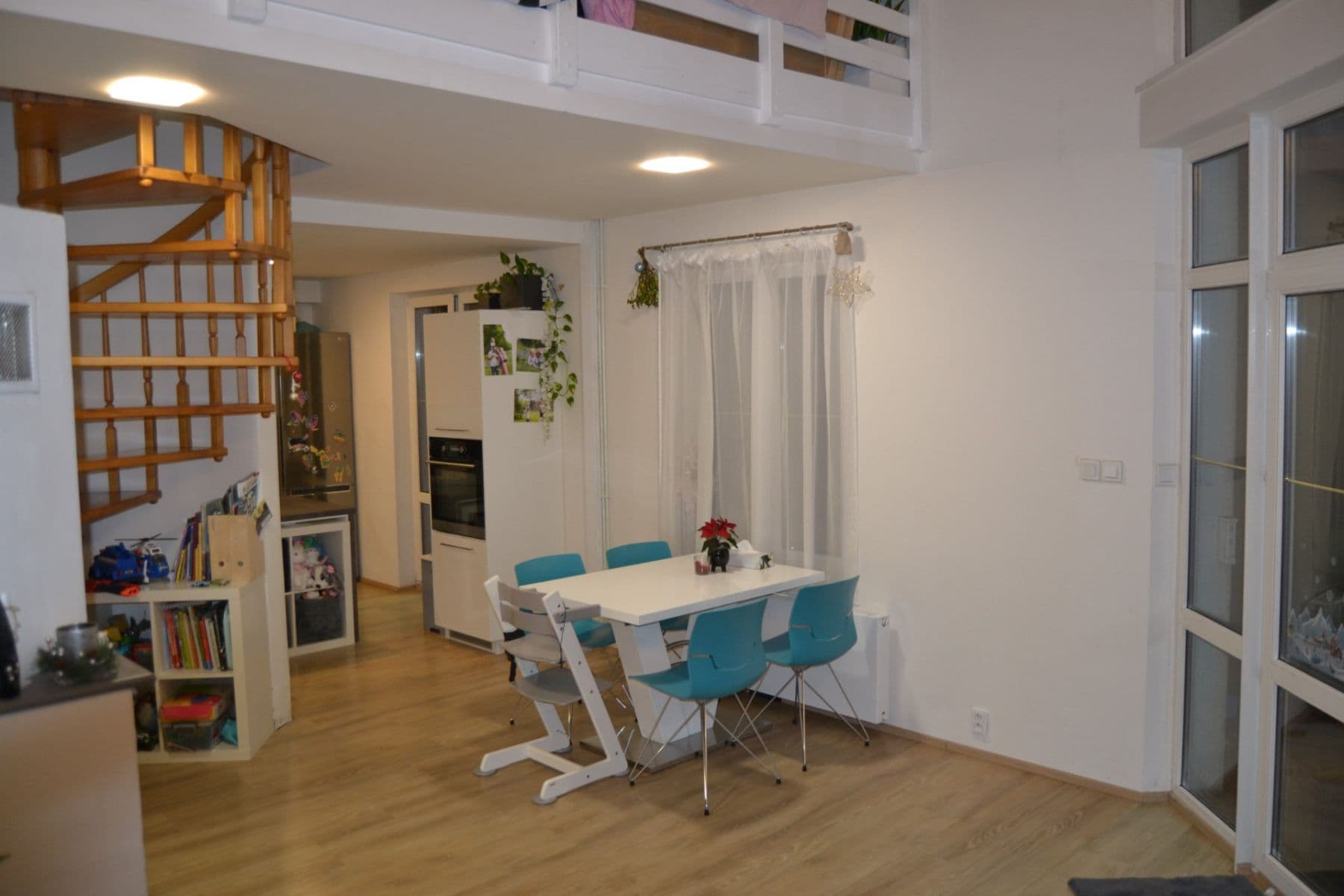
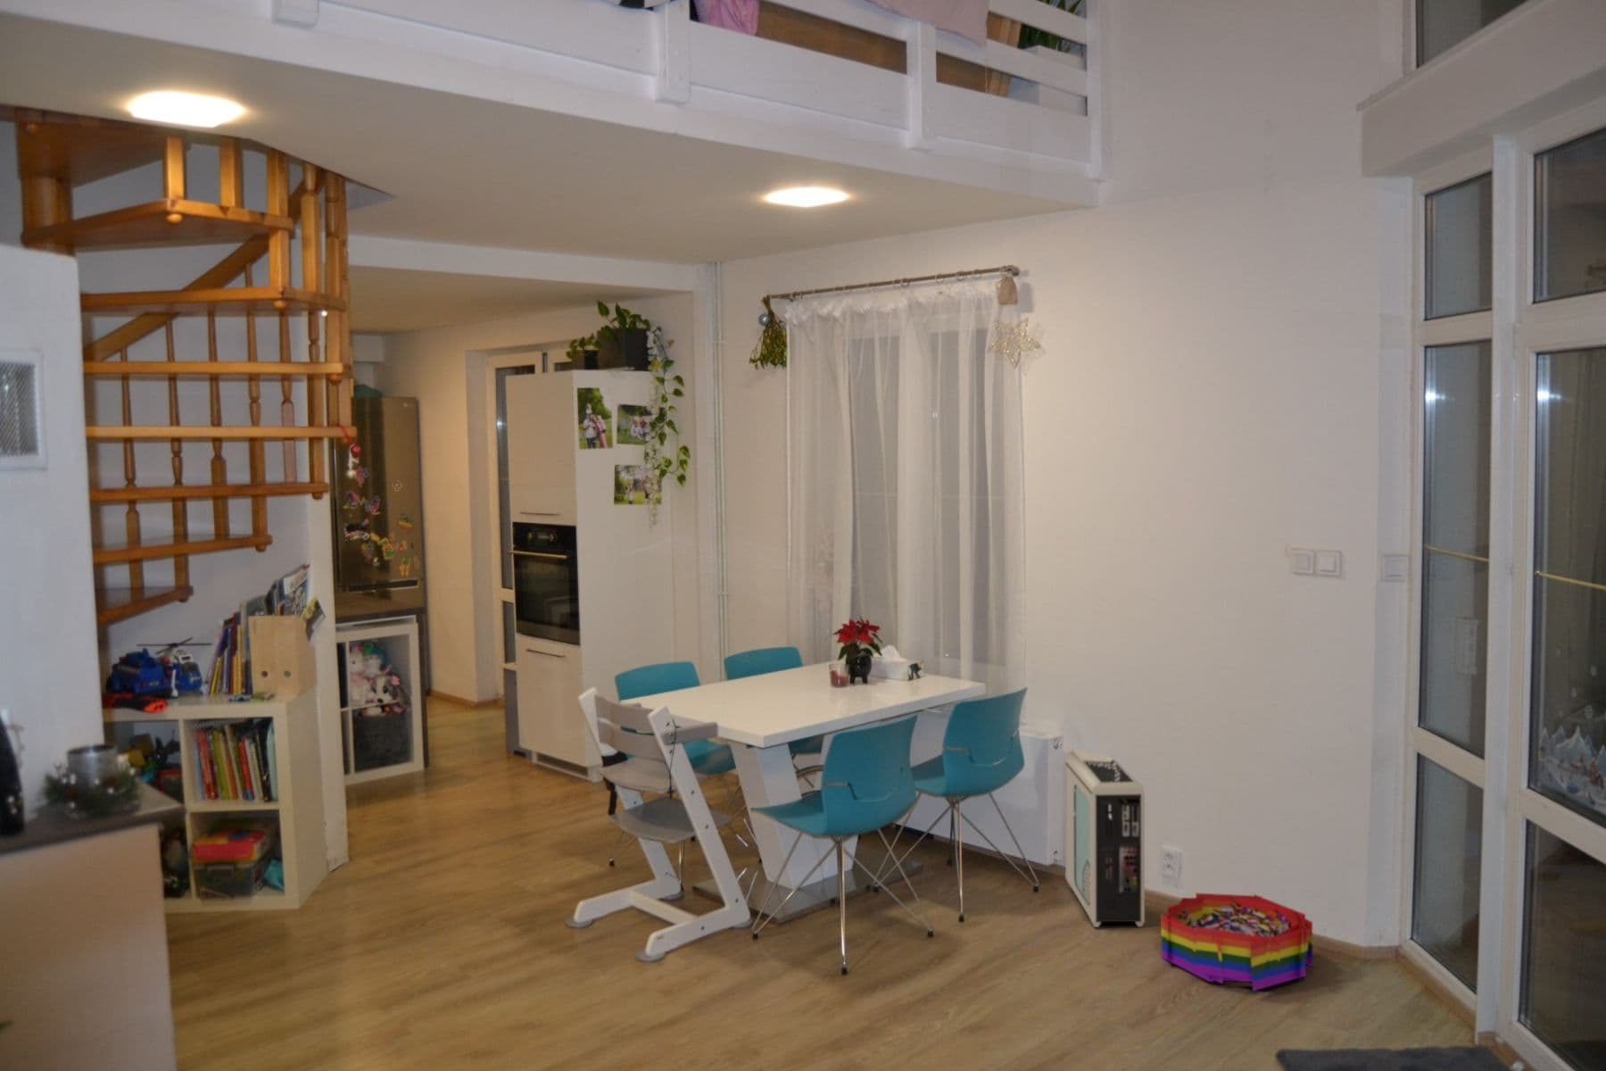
+ air purifier [1065,748,1146,929]
+ storage bin [1160,893,1313,992]
